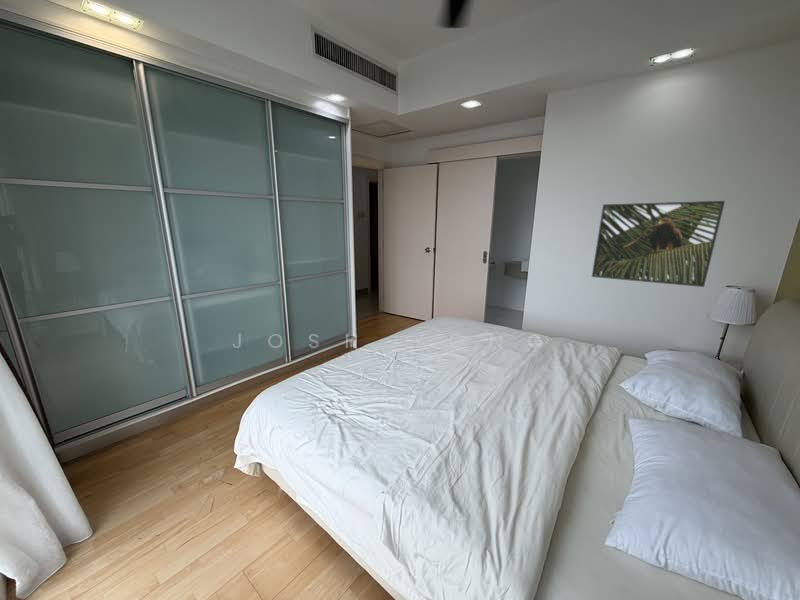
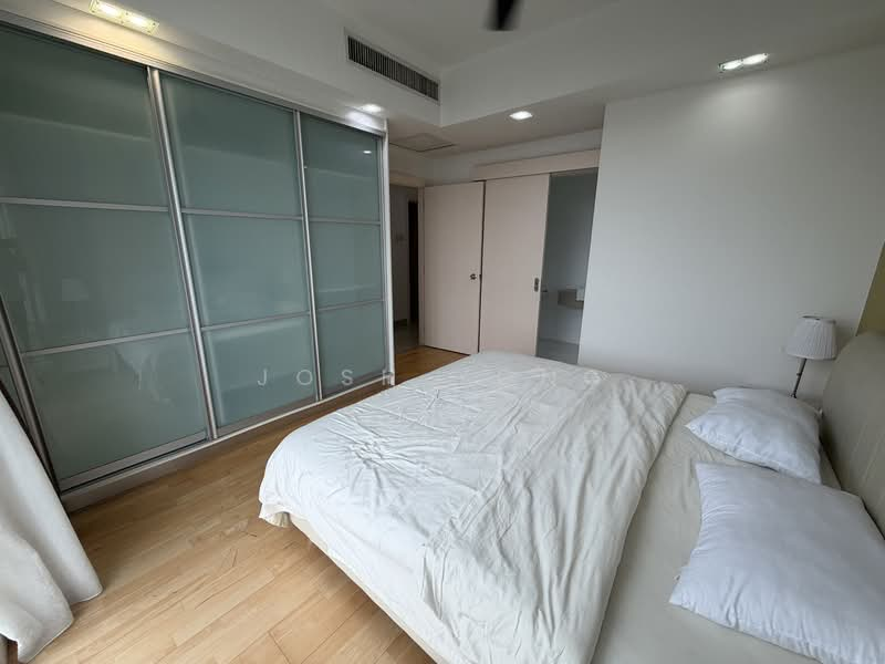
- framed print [591,200,726,288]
